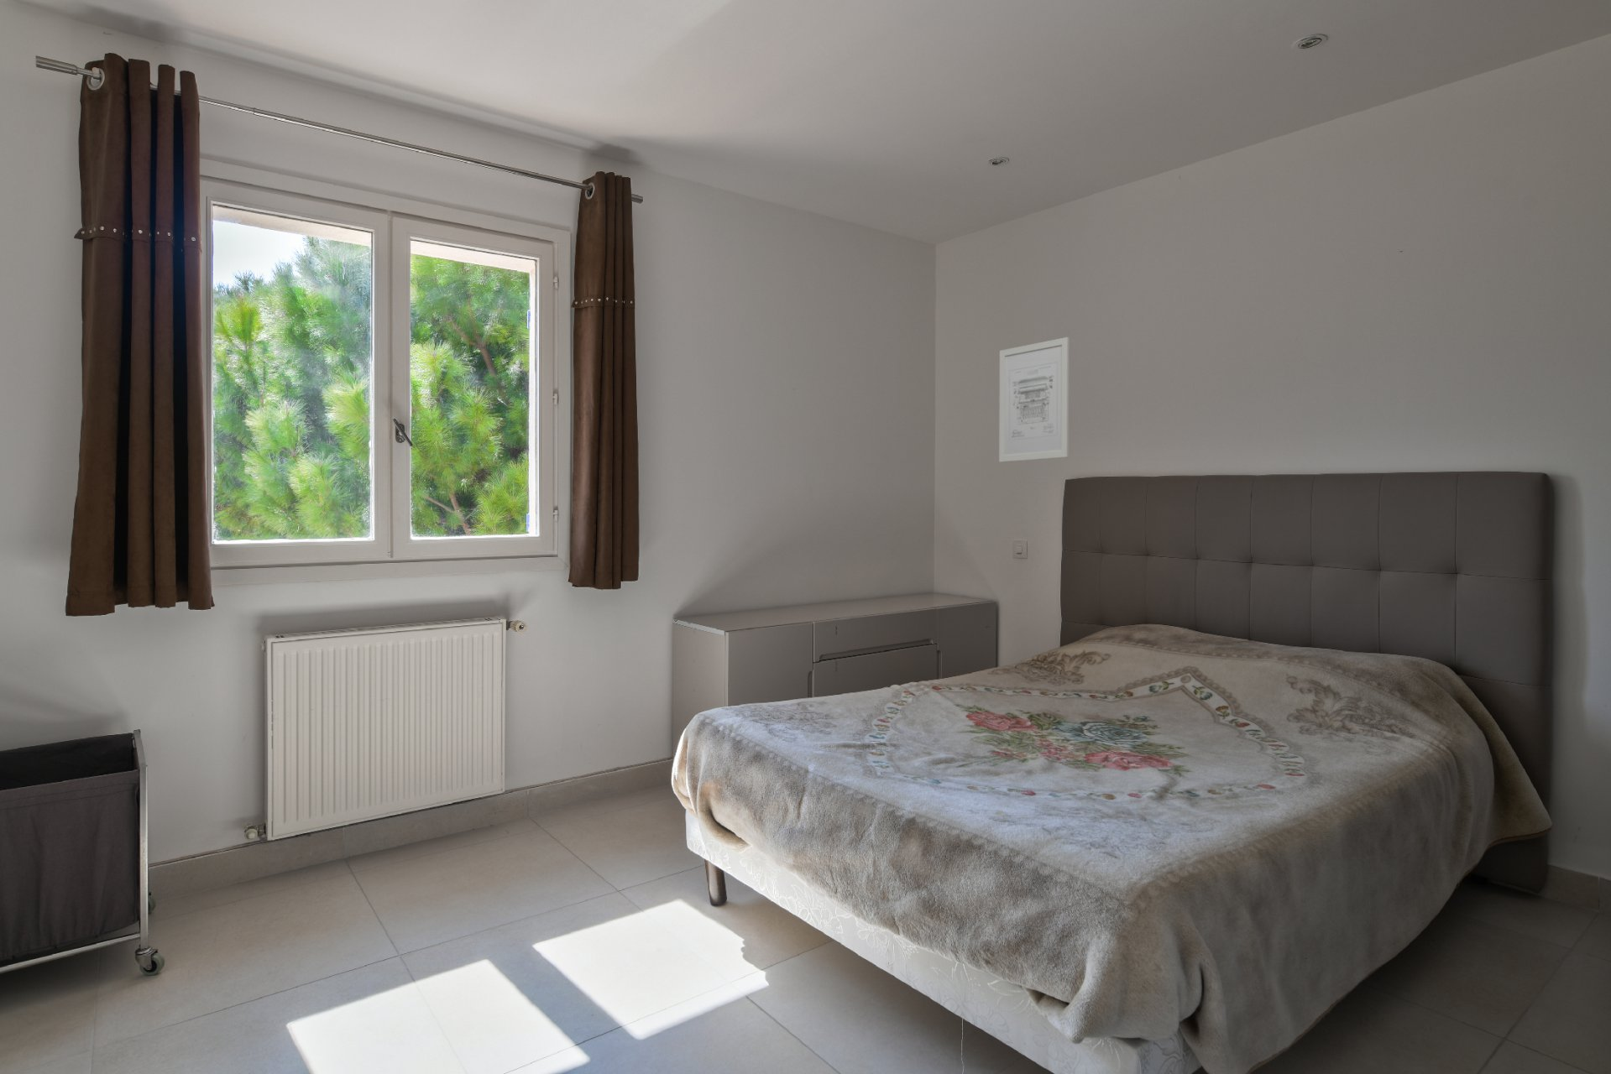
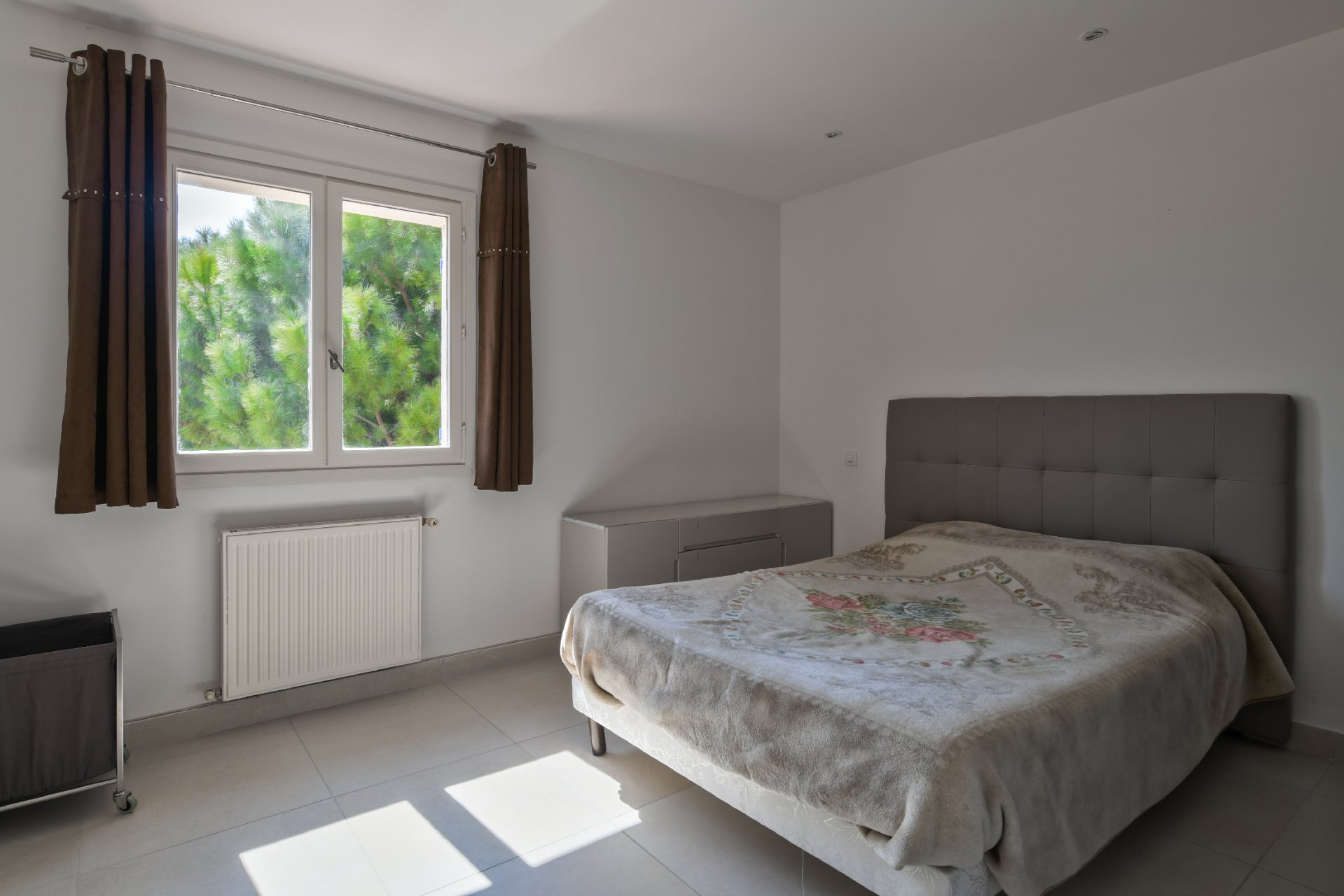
- wall art [998,337,1069,463]
